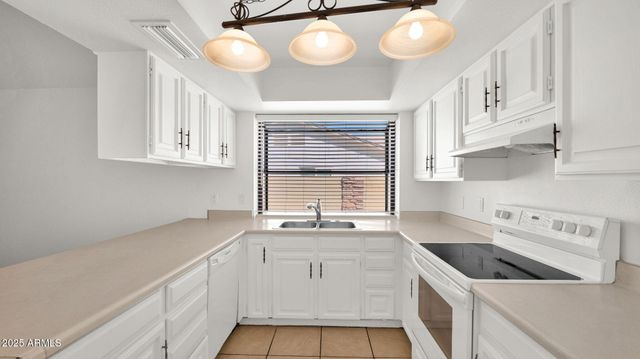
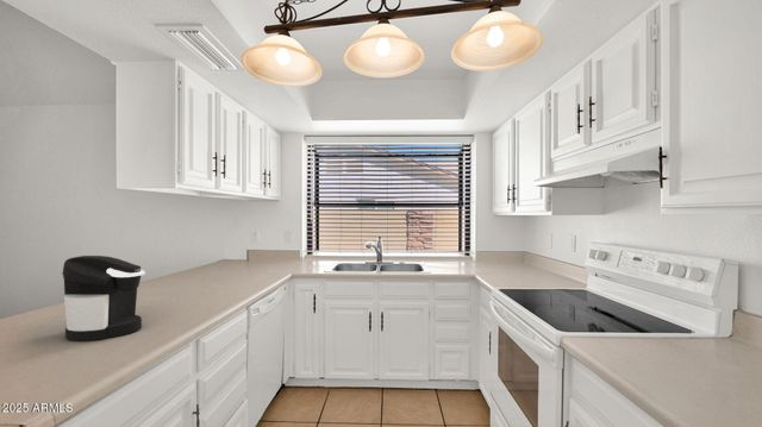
+ coffee maker [62,255,146,343]
